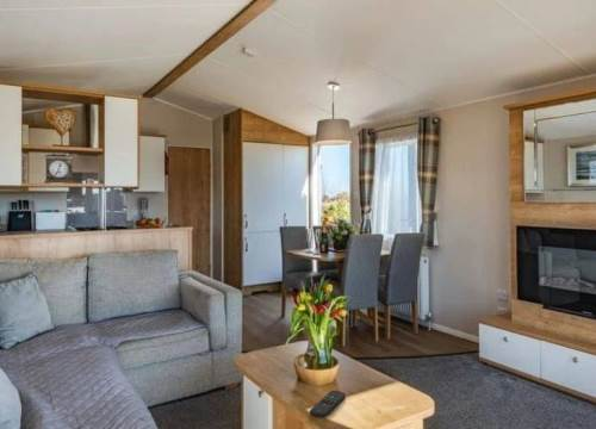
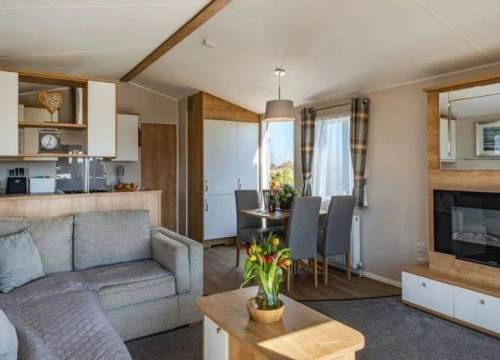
- remote control [309,390,347,419]
